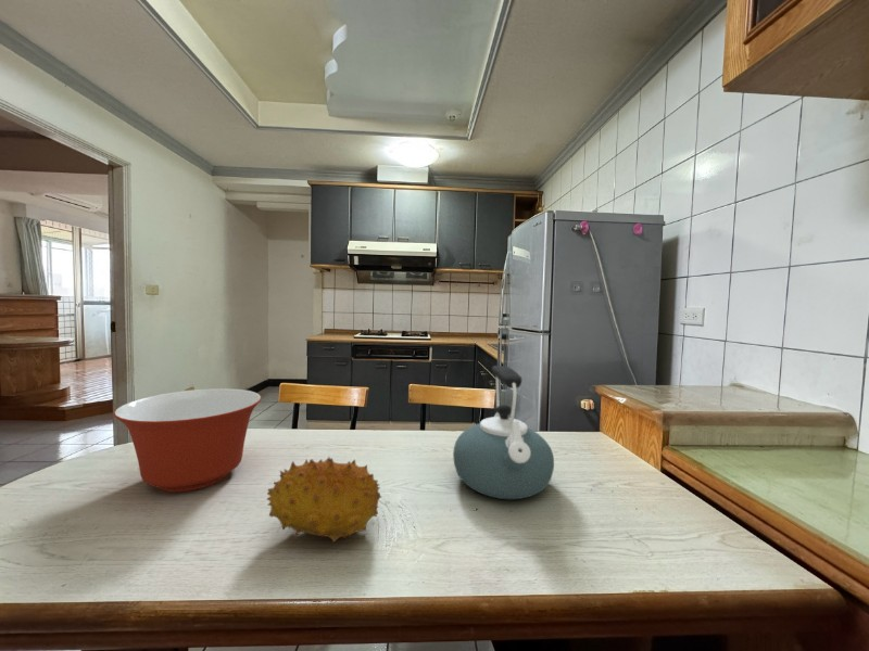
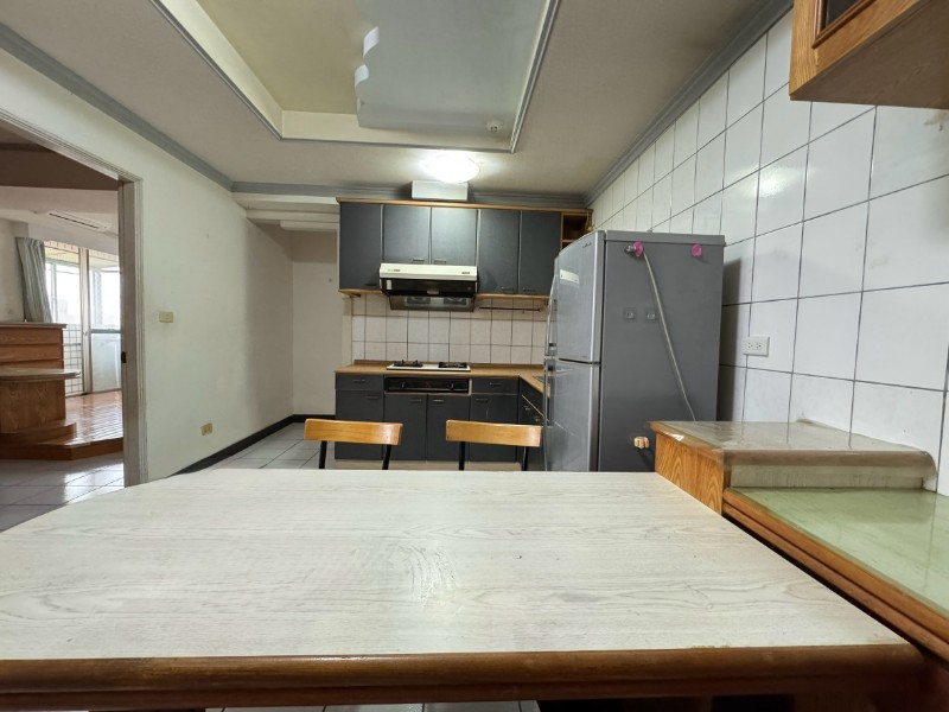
- mixing bowl [113,387,263,493]
- kettle [452,365,555,500]
- fruit [265,456,382,544]
